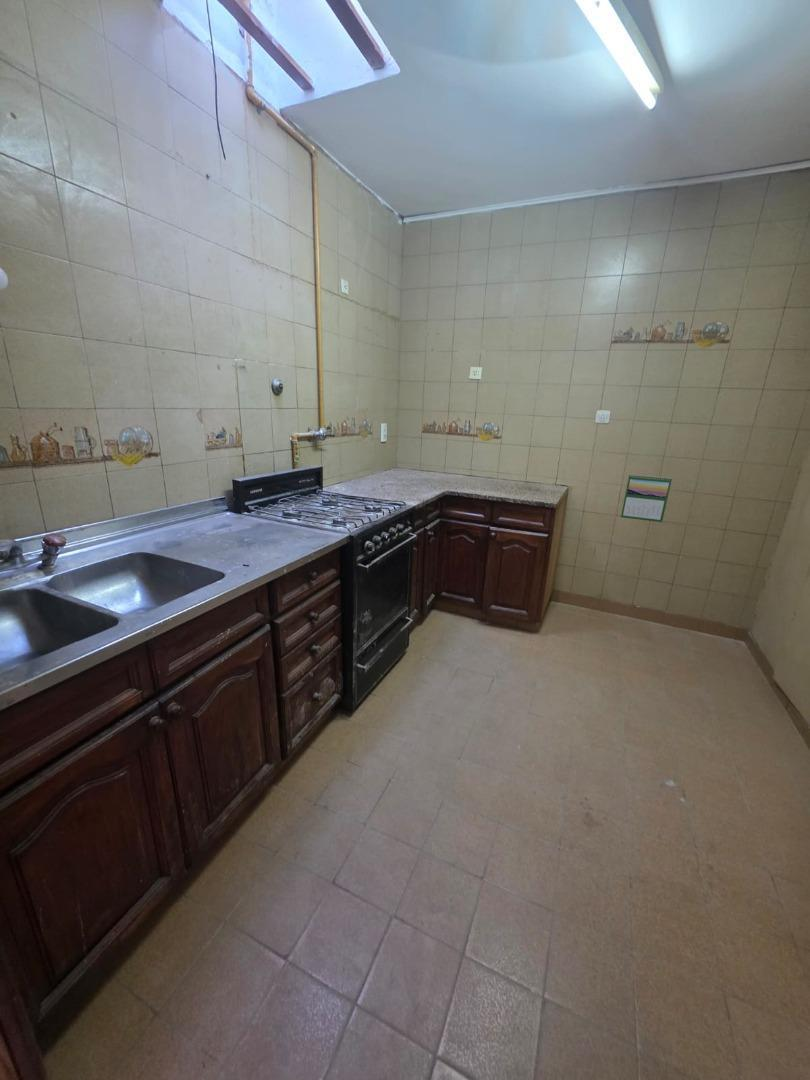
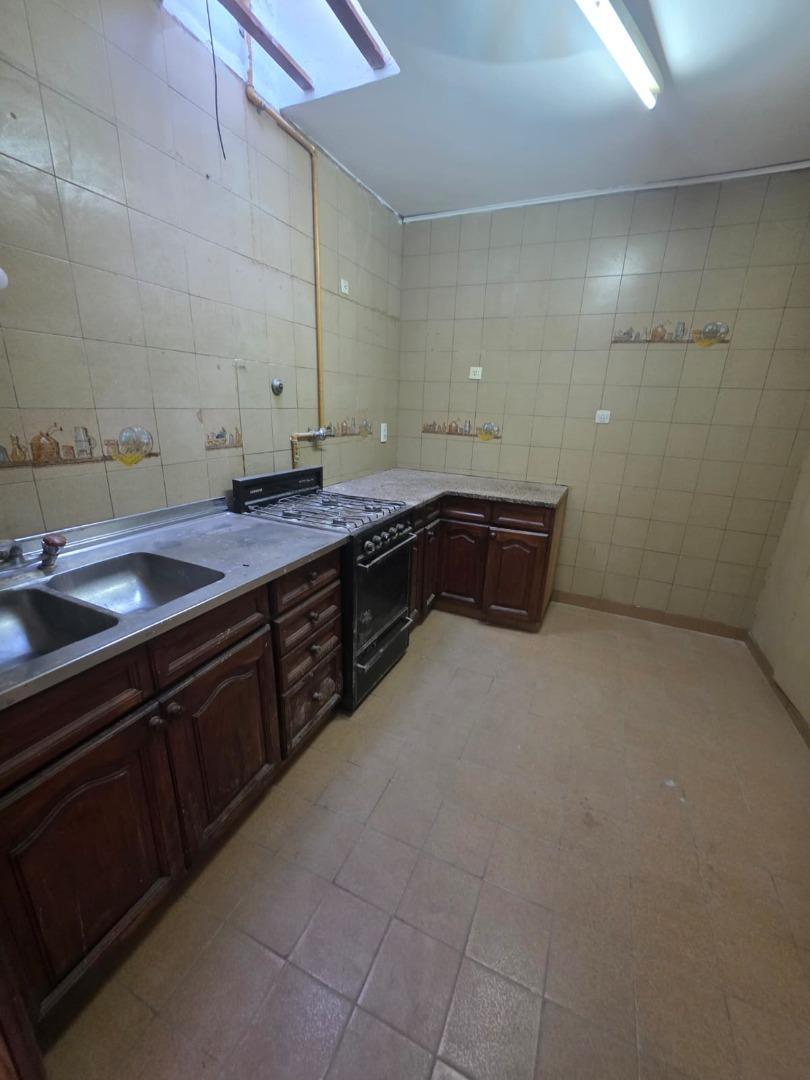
- calendar [620,473,673,523]
